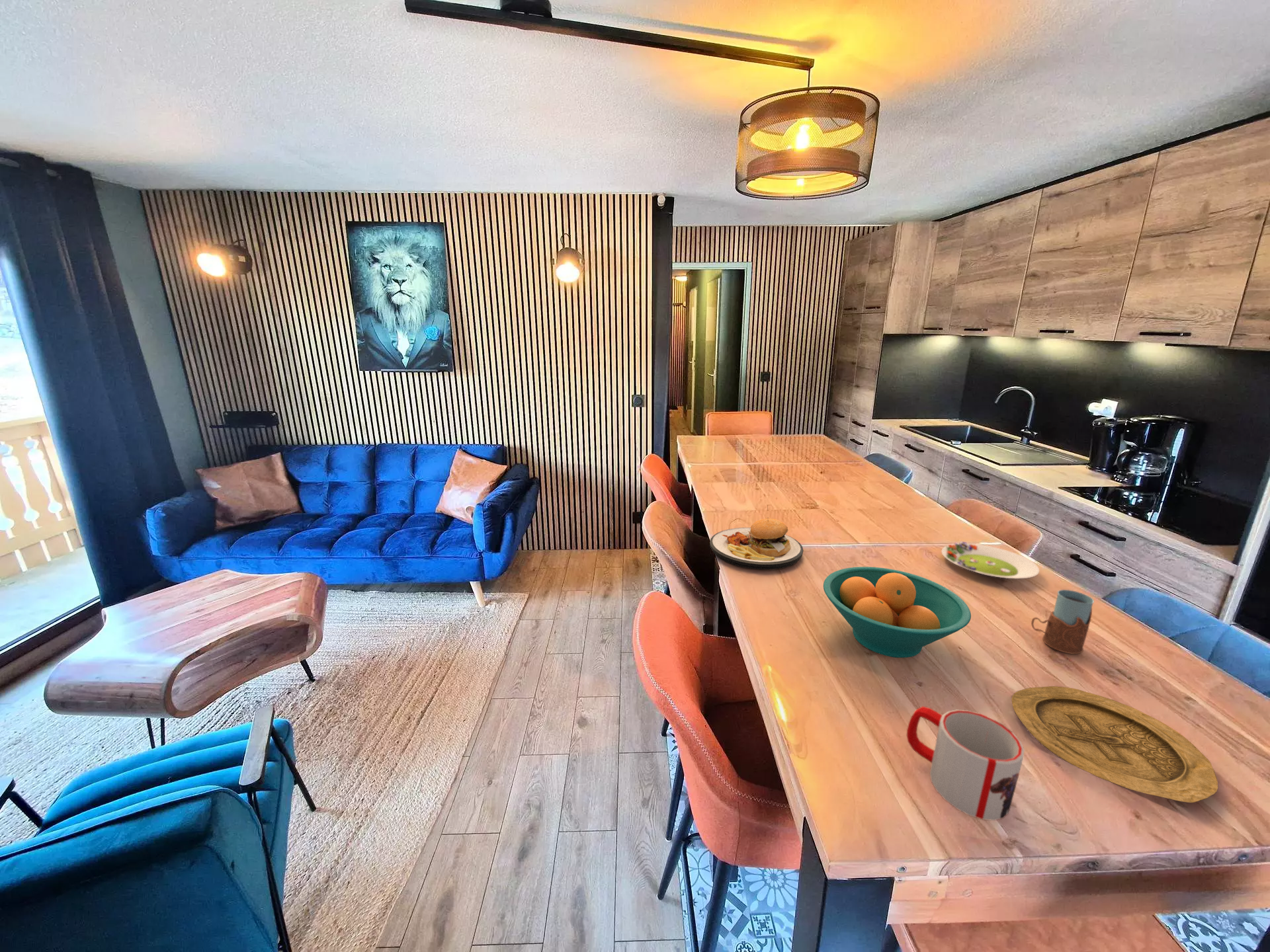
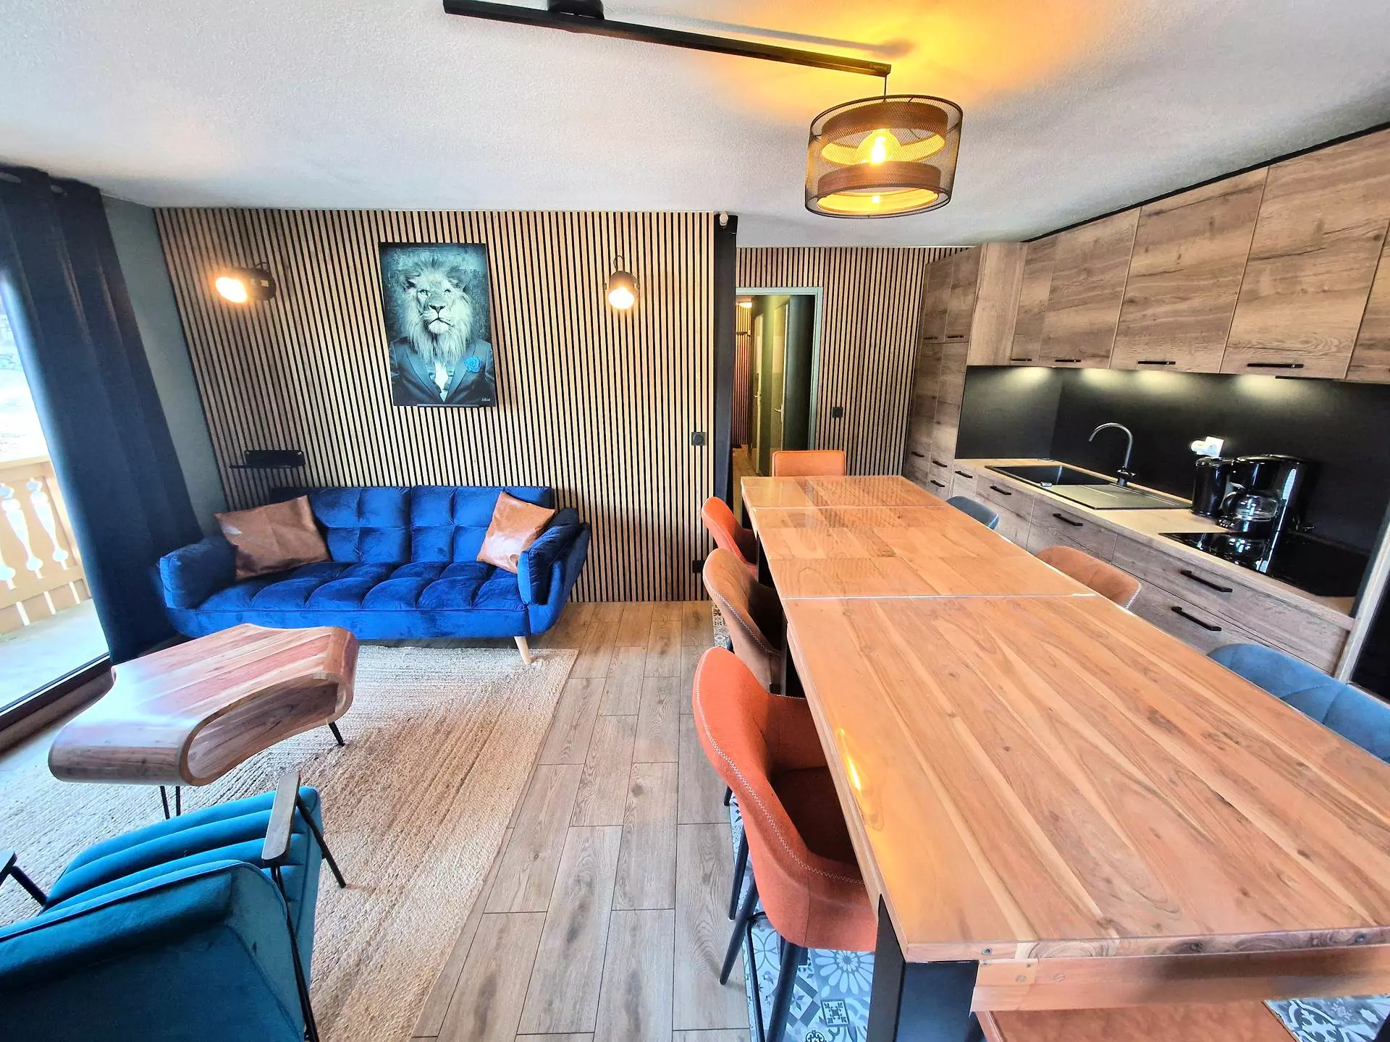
- plate [709,504,804,571]
- drinking glass [1031,589,1095,654]
- salad plate [941,541,1040,579]
- plate [1011,686,1218,803]
- mug [906,705,1025,821]
- fruit bowl [823,566,972,658]
